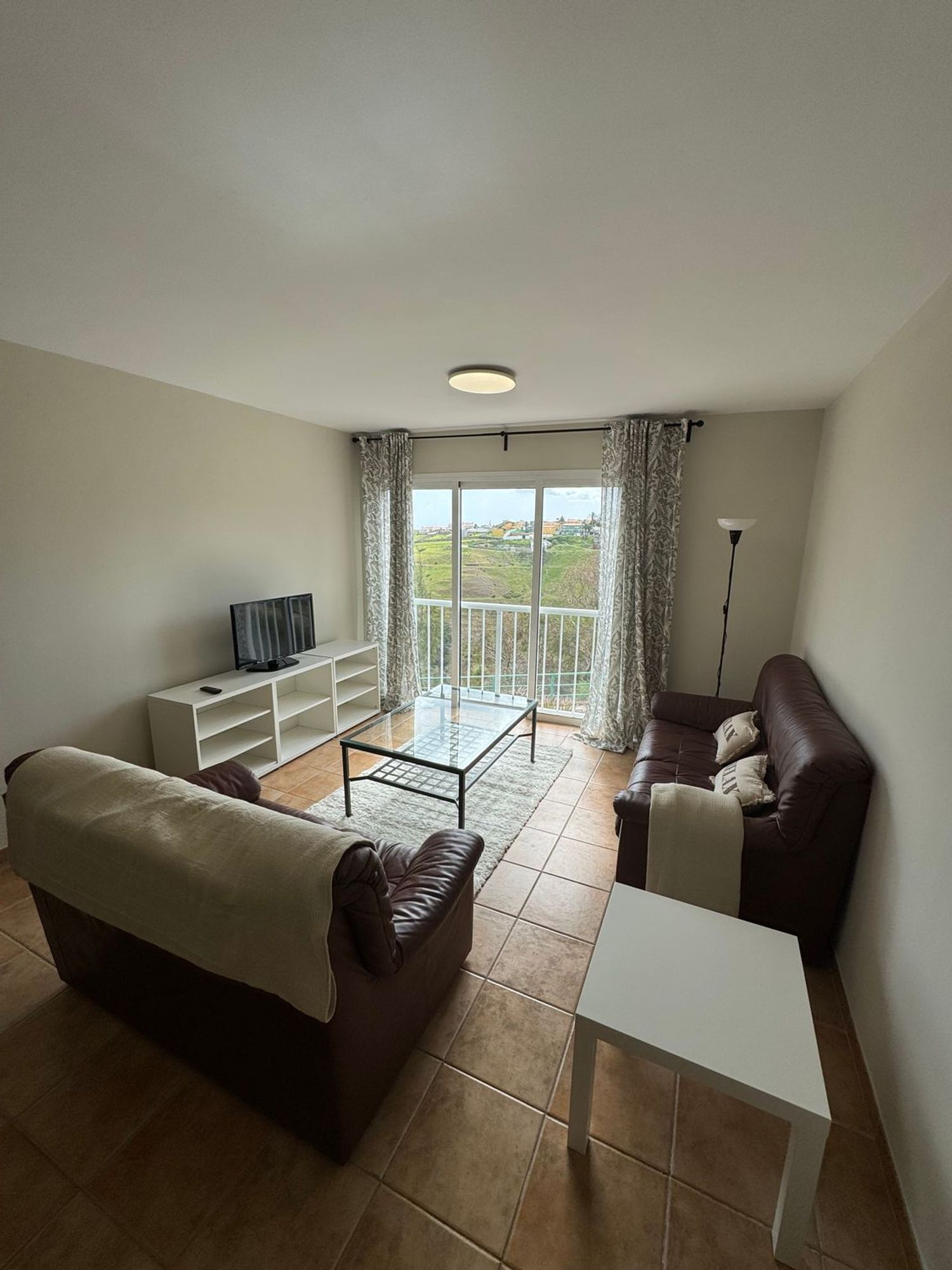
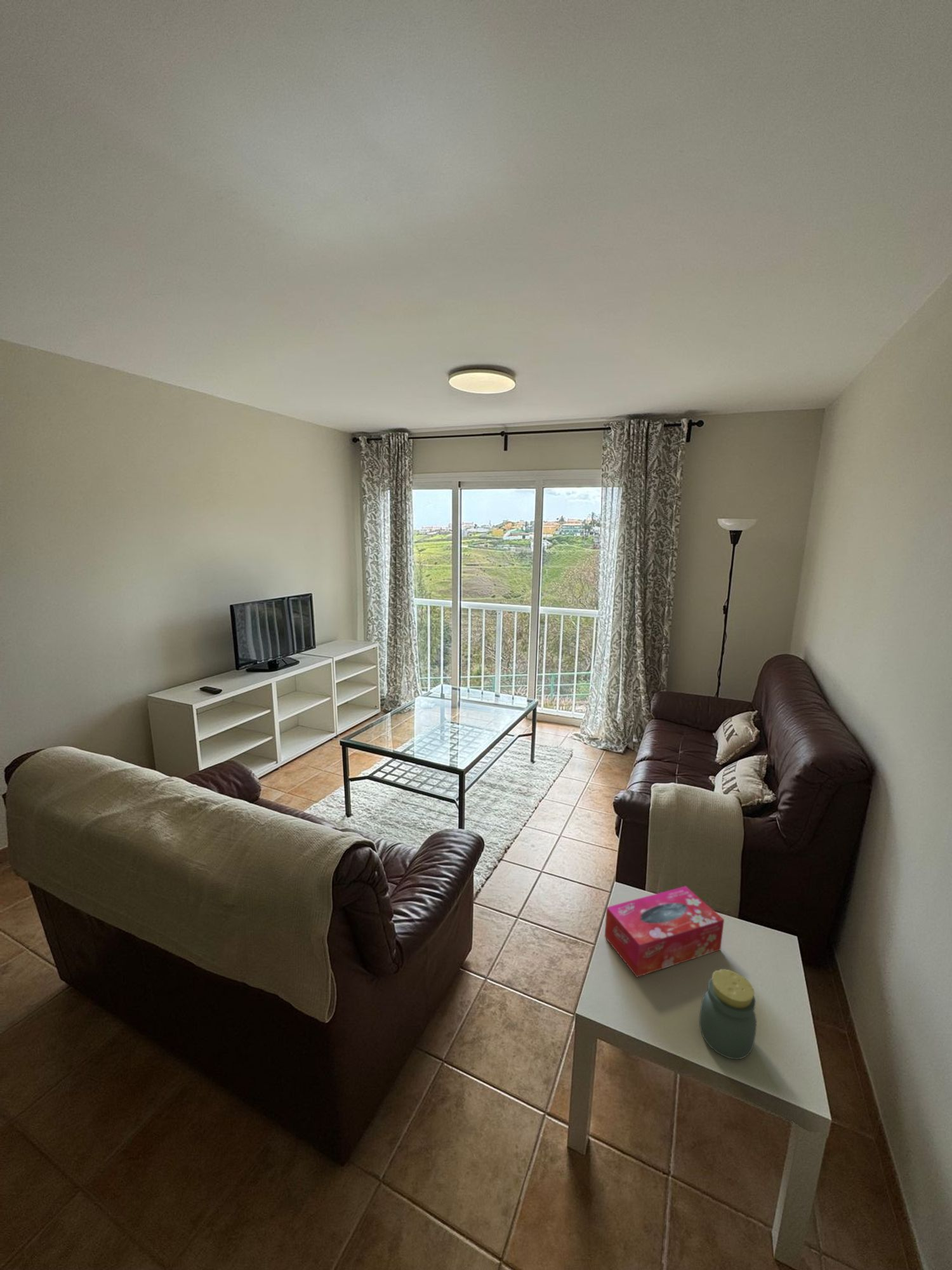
+ jar [699,968,757,1060]
+ tissue box [604,885,725,978]
